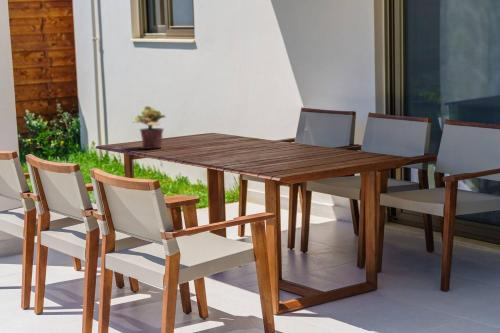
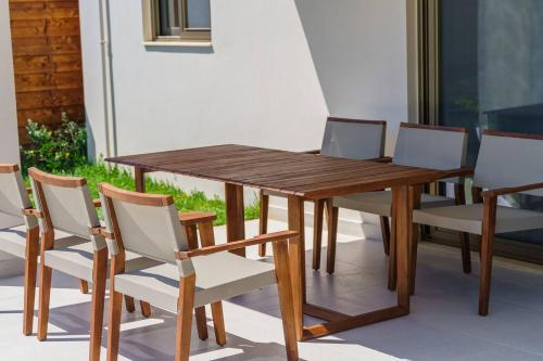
- potted plant [131,105,167,150]
